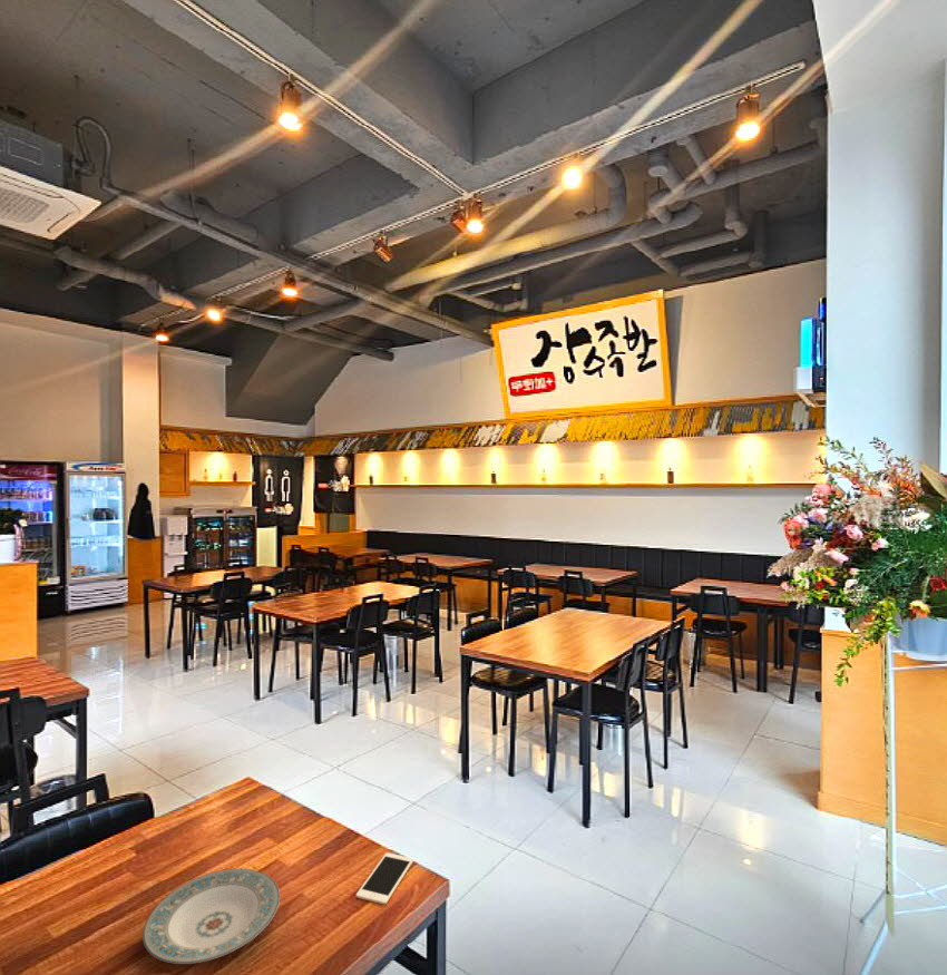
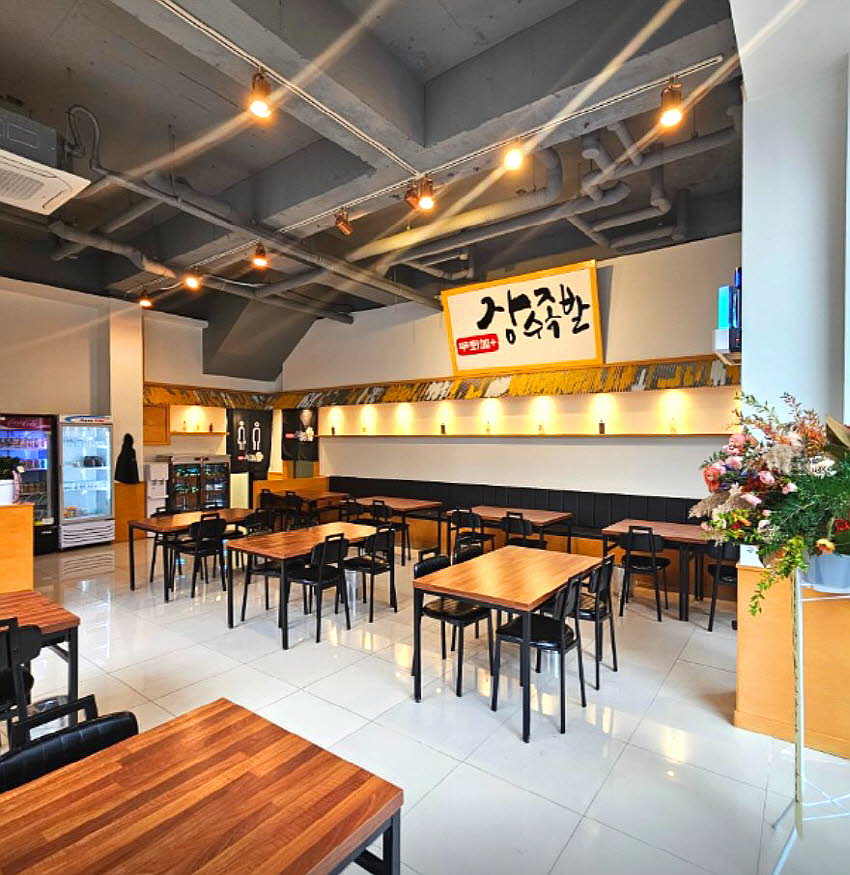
- plate [141,868,281,965]
- cell phone [355,851,414,905]
